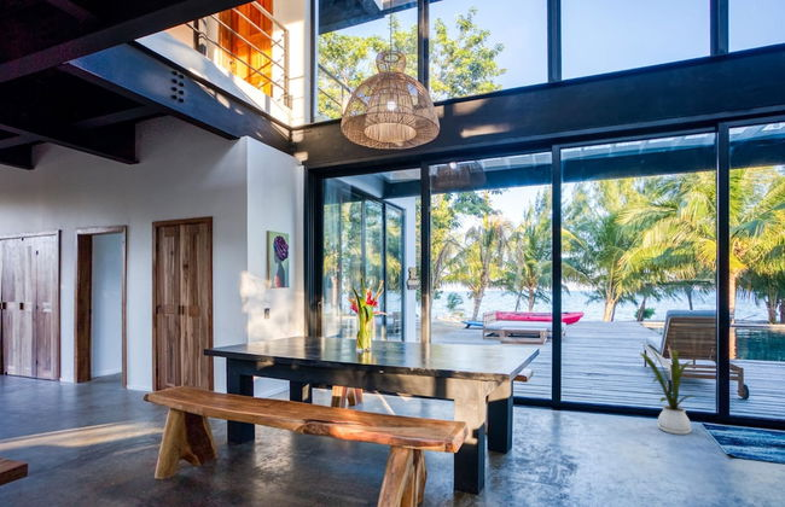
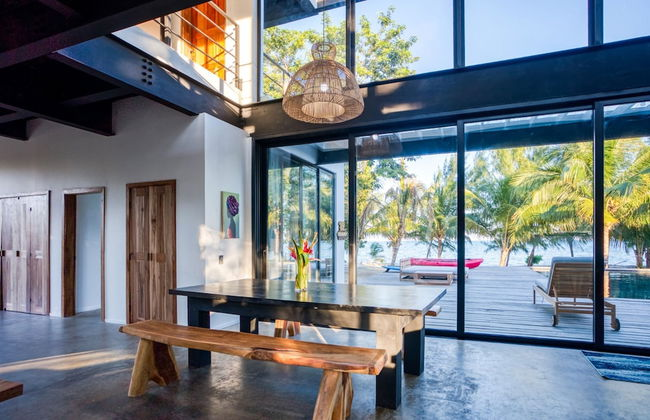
- house plant [639,340,703,436]
